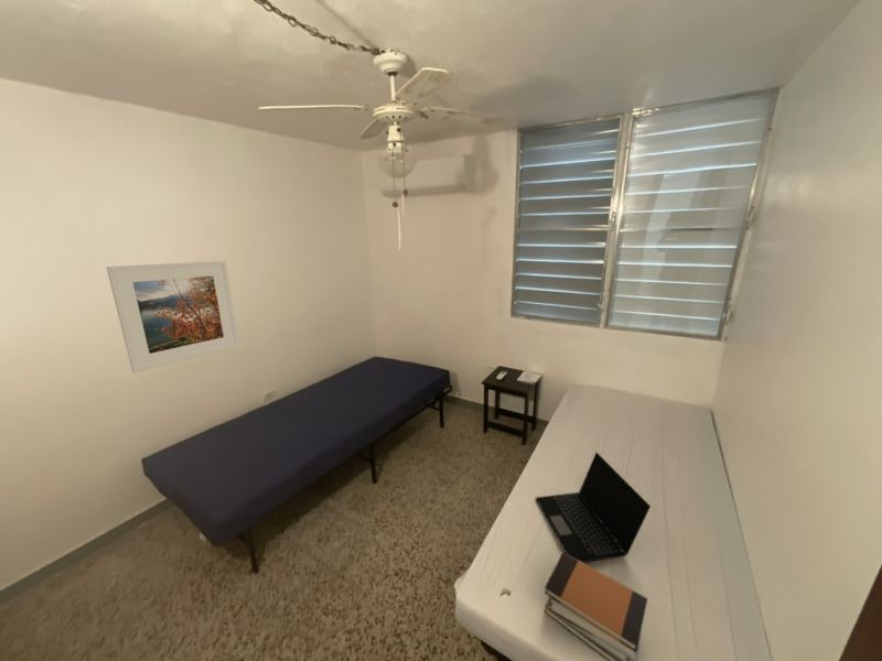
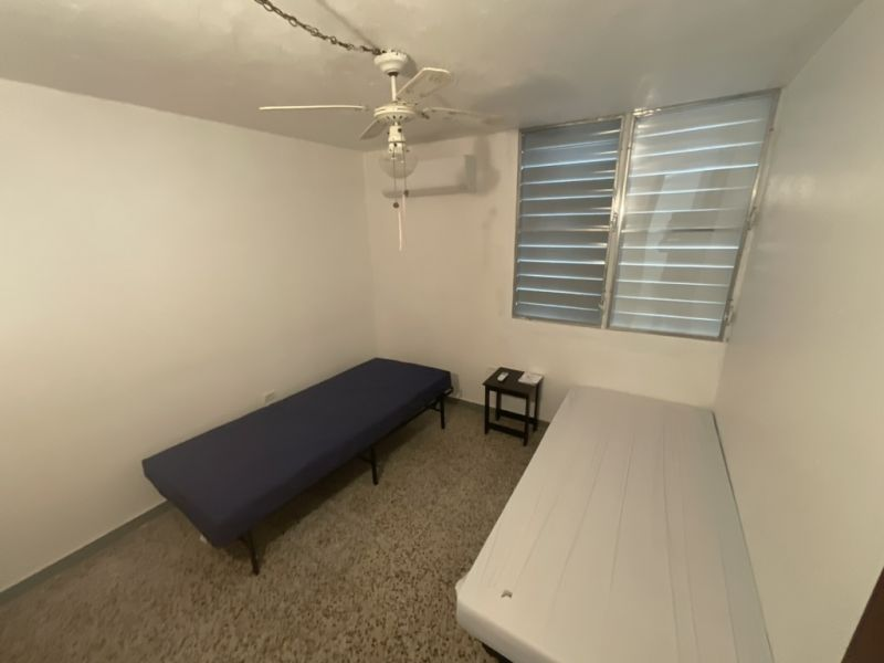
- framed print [106,260,240,373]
- laptop [535,452,652,563]
- book stack [544,551,648,661]
